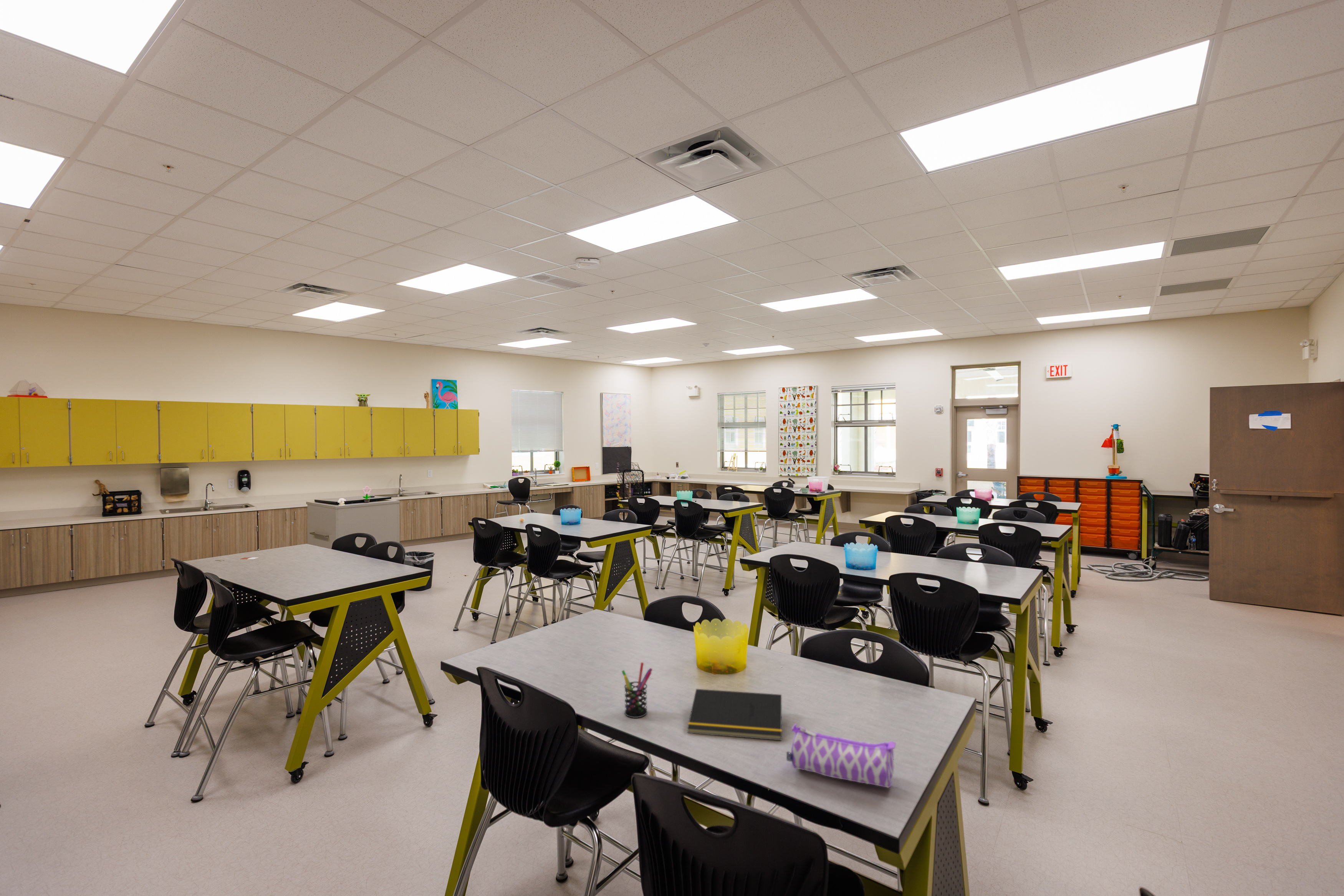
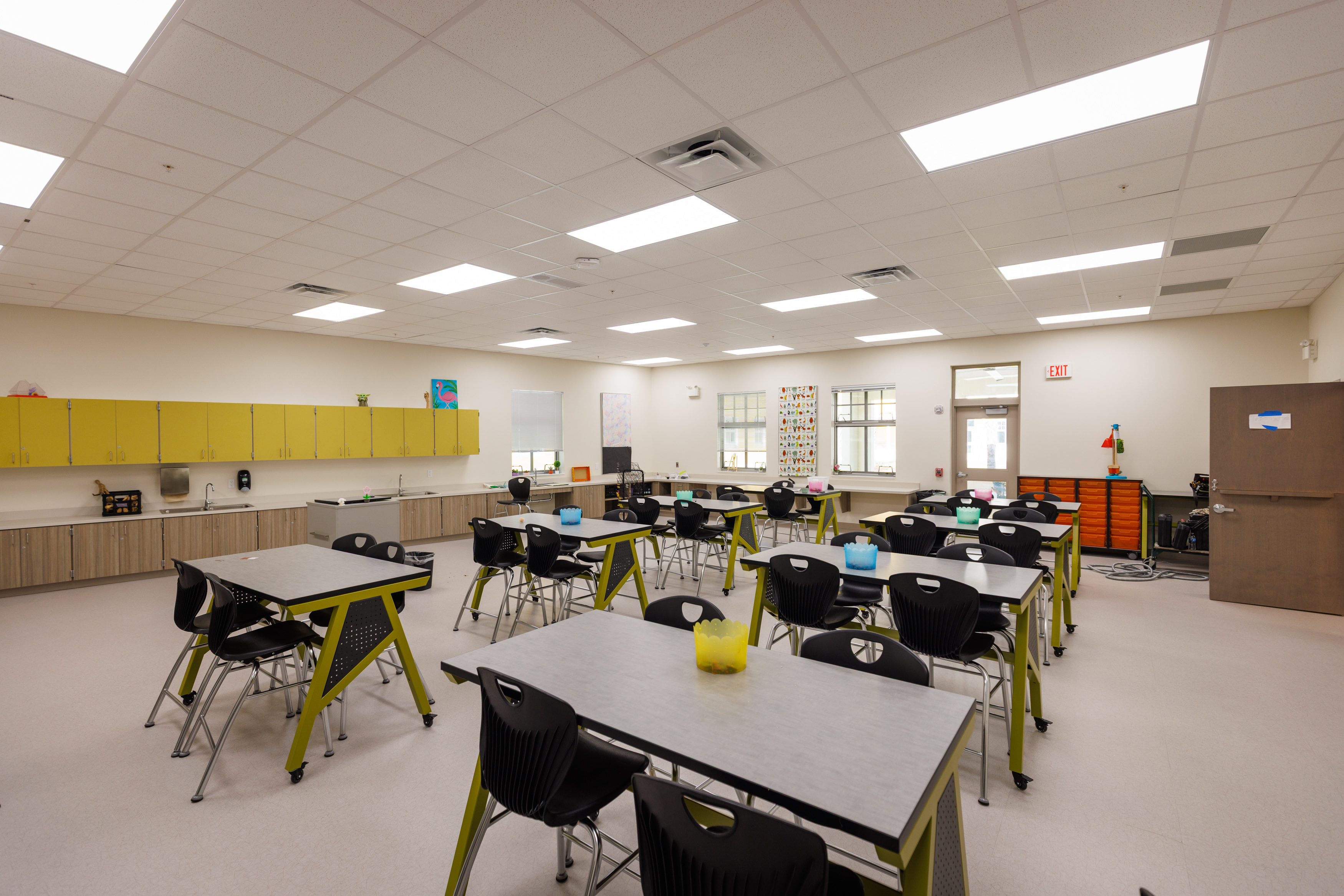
- notepad [687,688,782,741]
- pen holder [621,662,653,718]
- pencil case [786,723,896,788]
